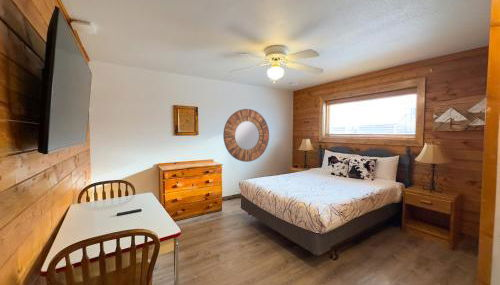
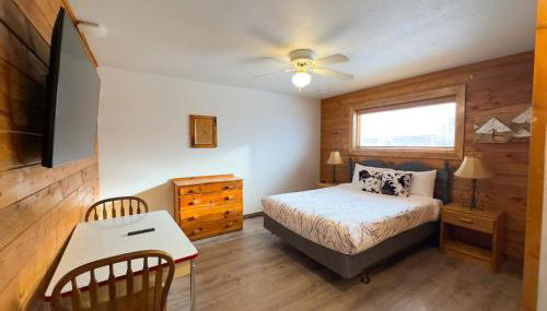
- home mirror [222,108,270,163]
